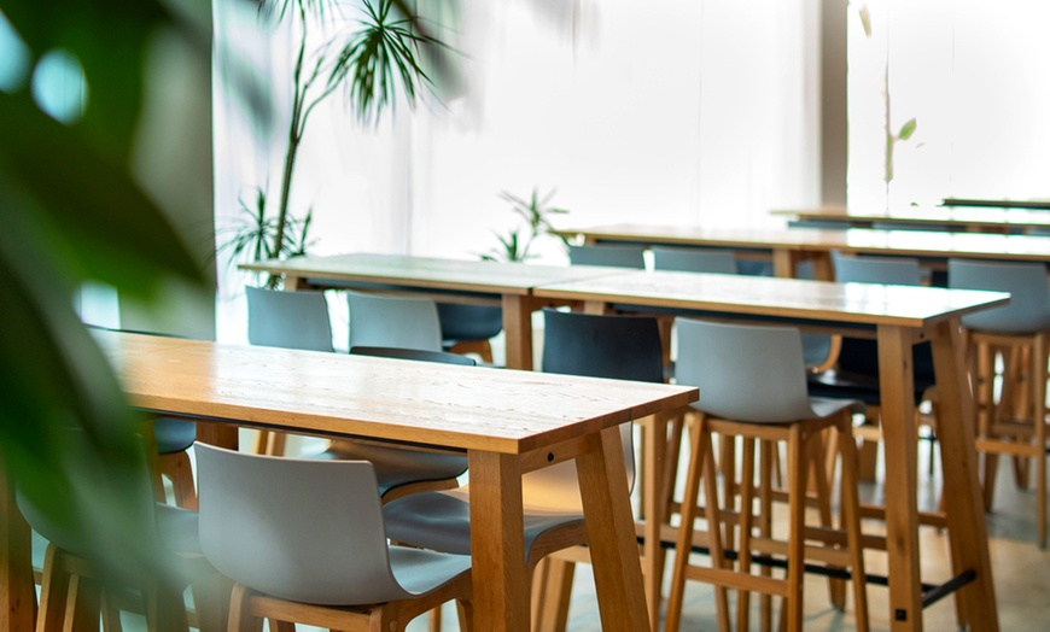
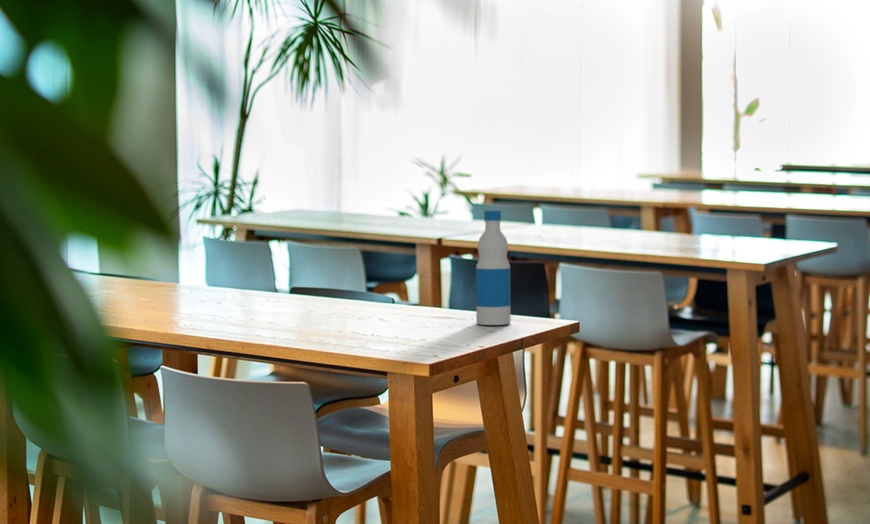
+ bottle [475,210,511,326]
